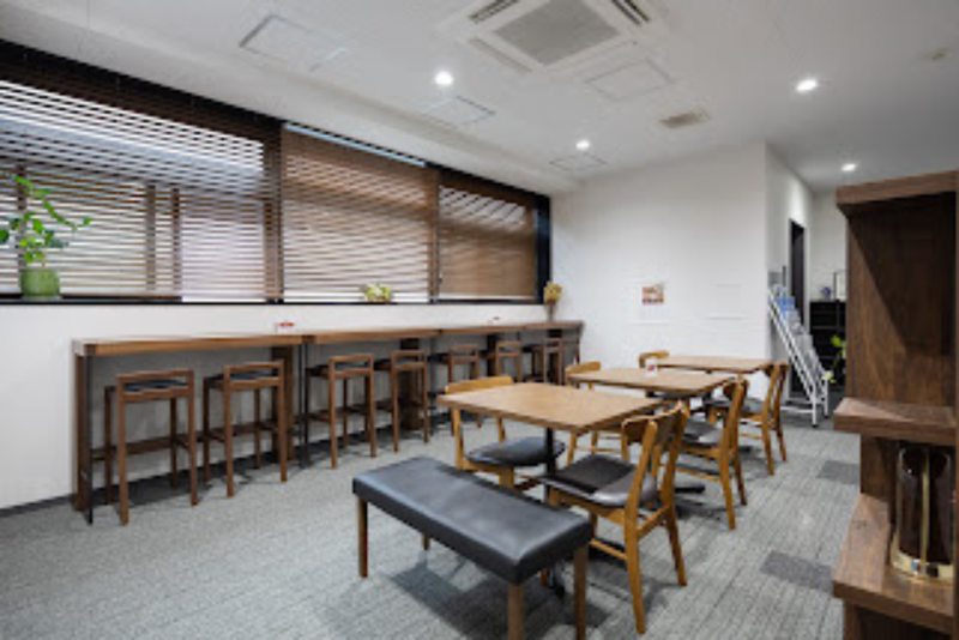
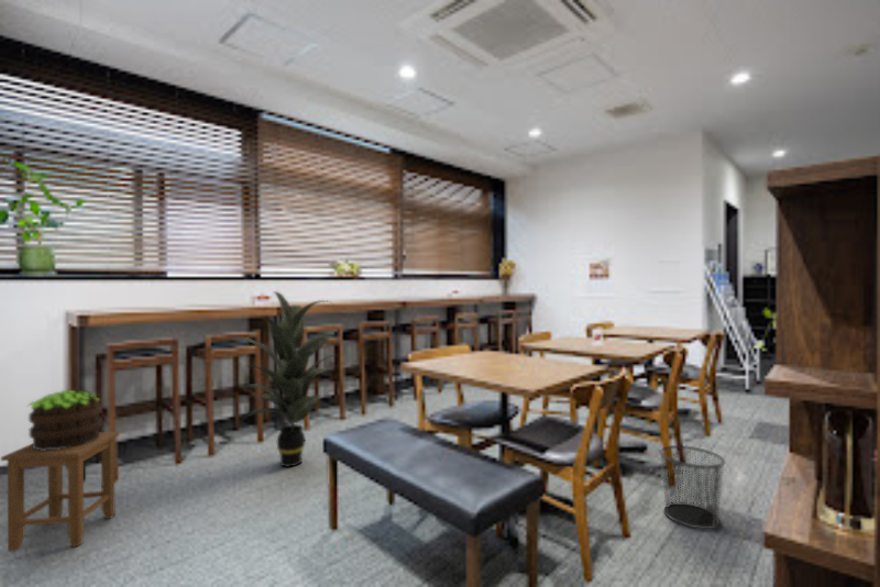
+ indoor plant [227,290,344,468]
+ stool [0,431,120,553]
+ potted plant [26,389,103,451]
+ waste bin [658,444,727,530]
